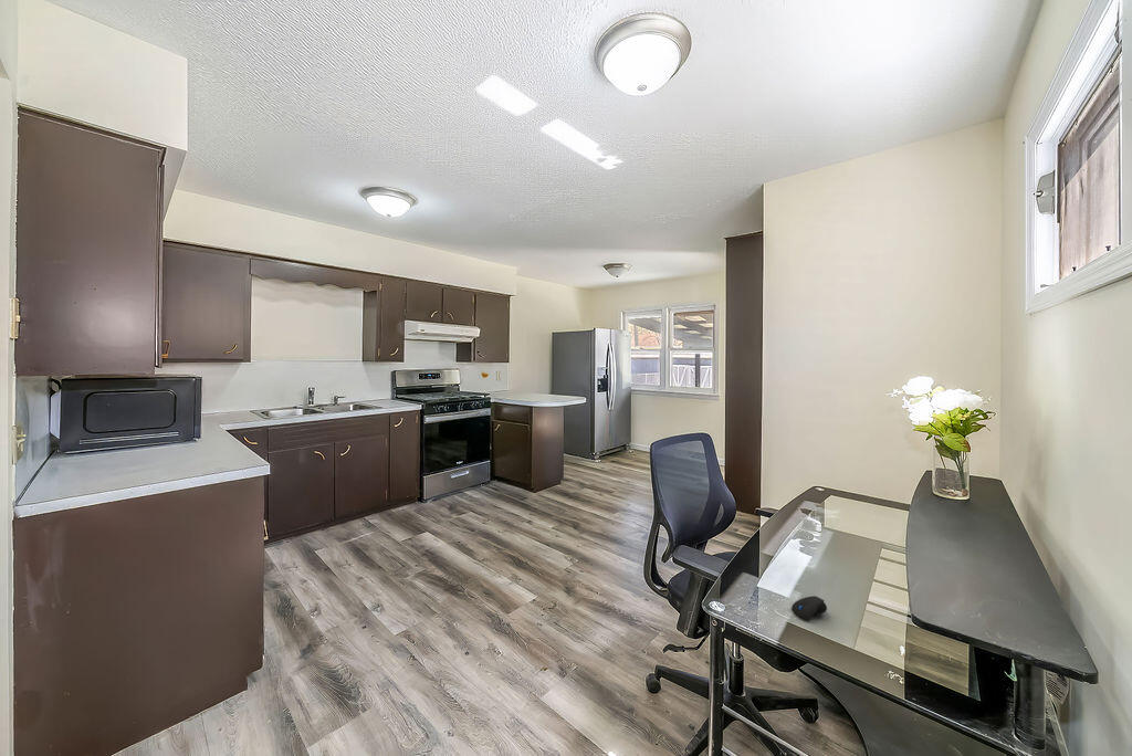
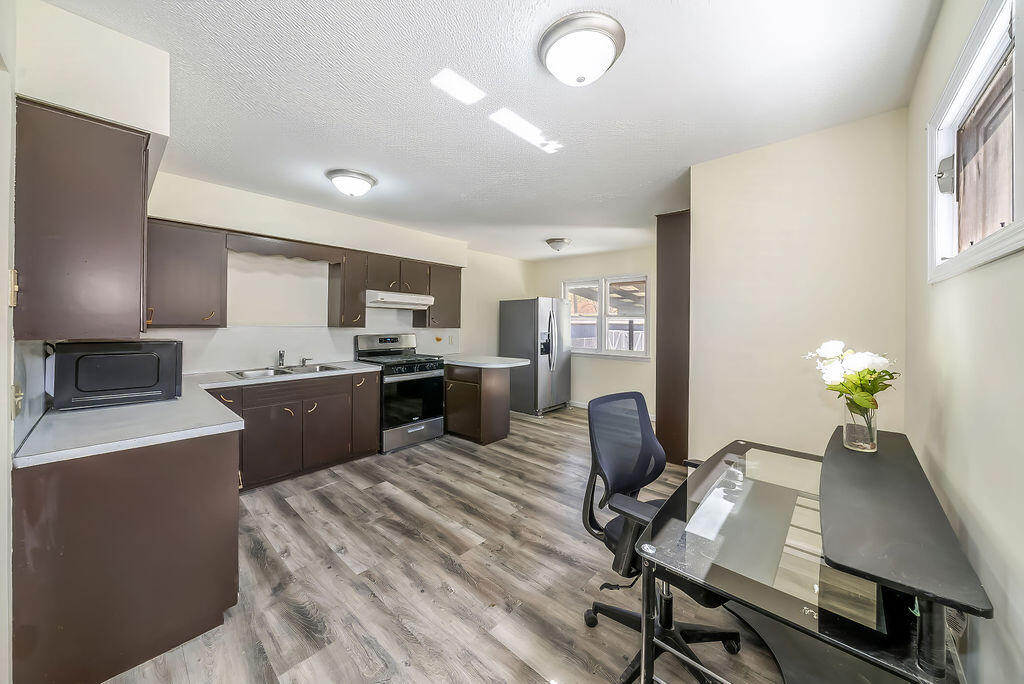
- computer mouse [790,595,828,621]
